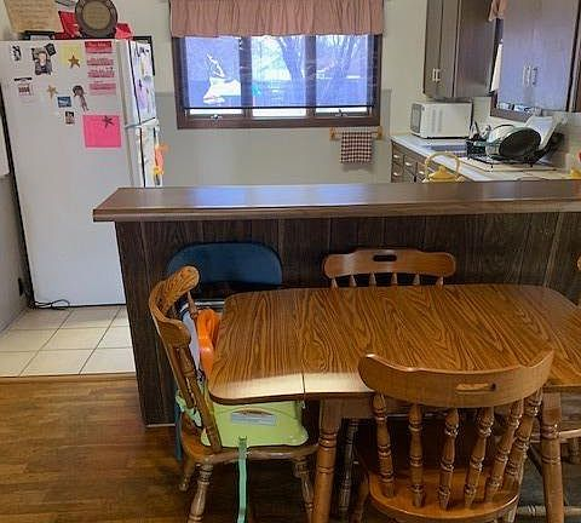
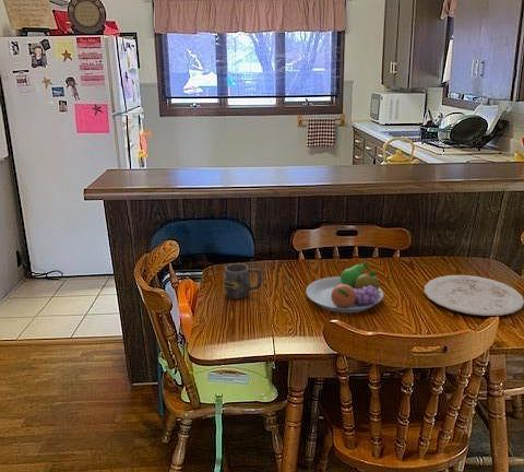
+ fruit bowl [305,262,384,314]
+ mug [222,262,263,299]
+ plate [424,274,524,317]
